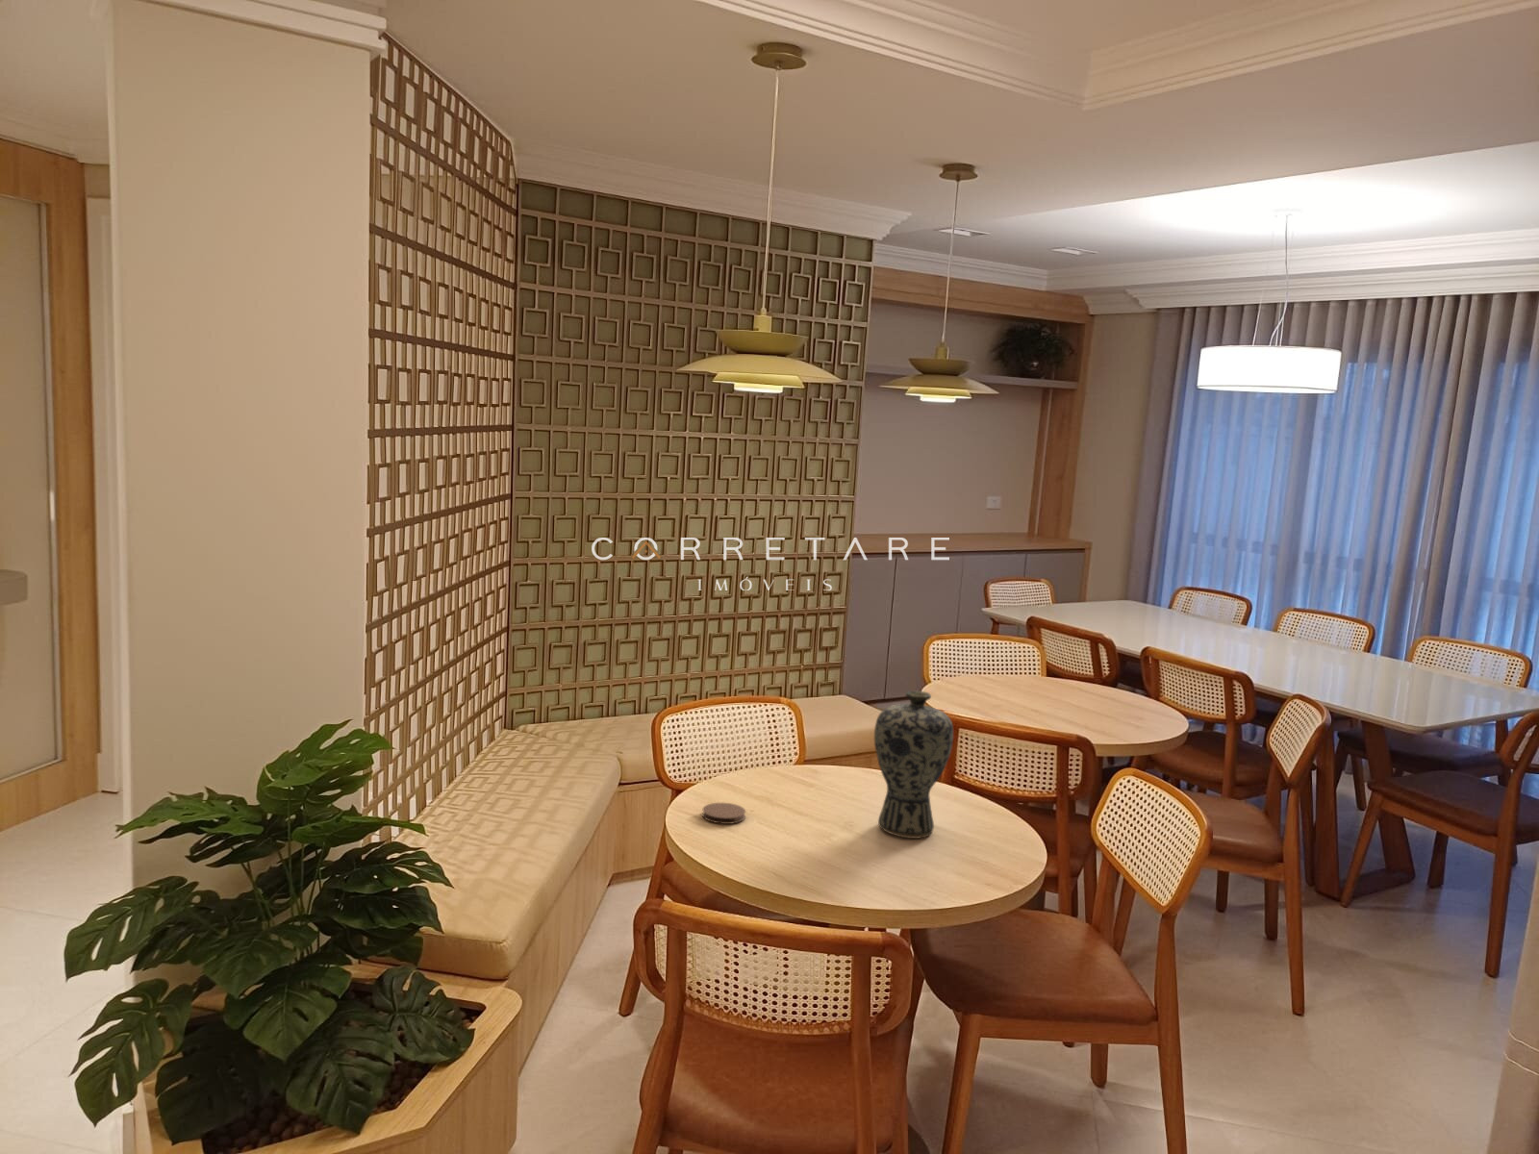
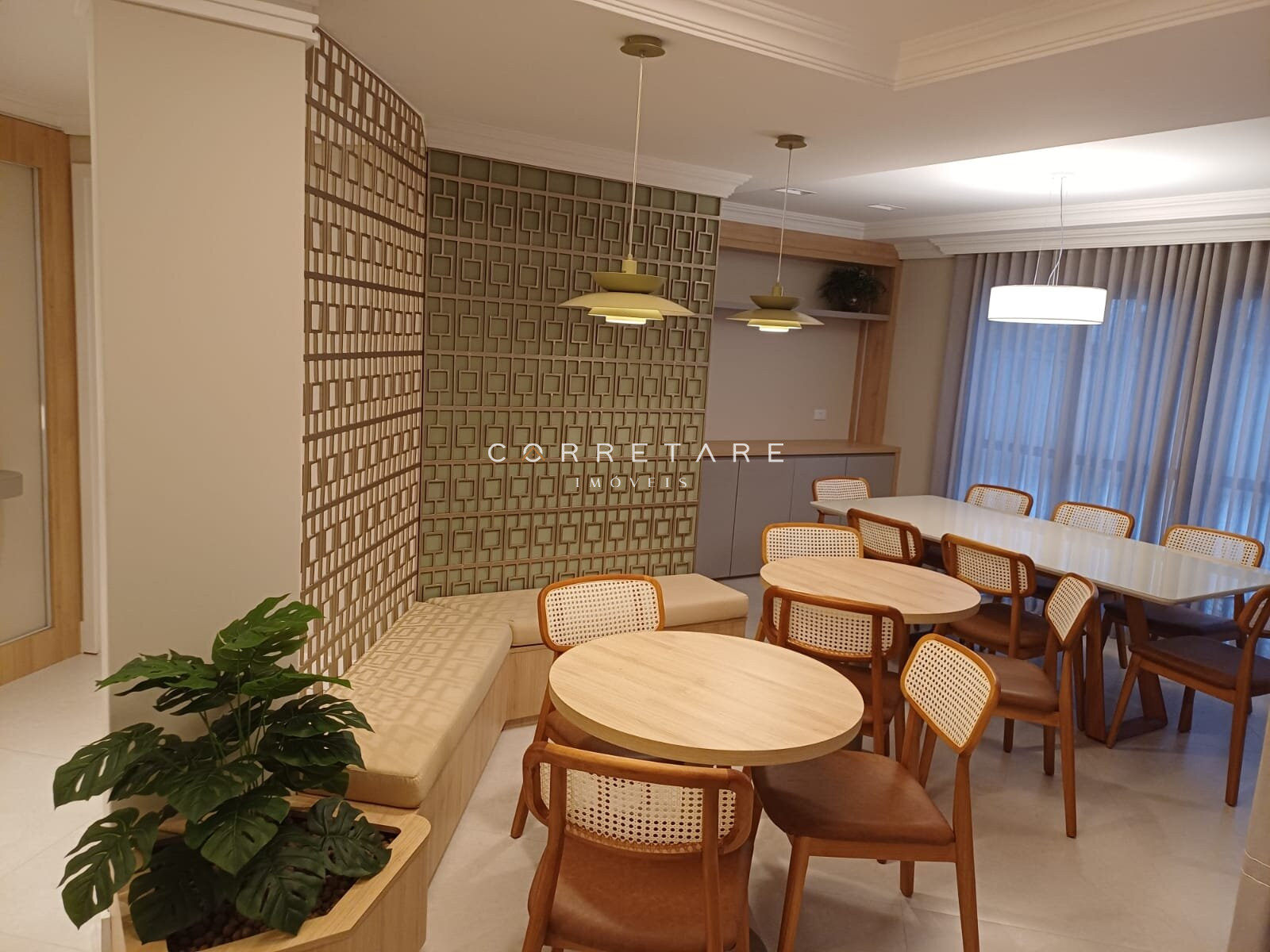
- vase [874,691,954,840]
- coaster [702,802,746,825]
